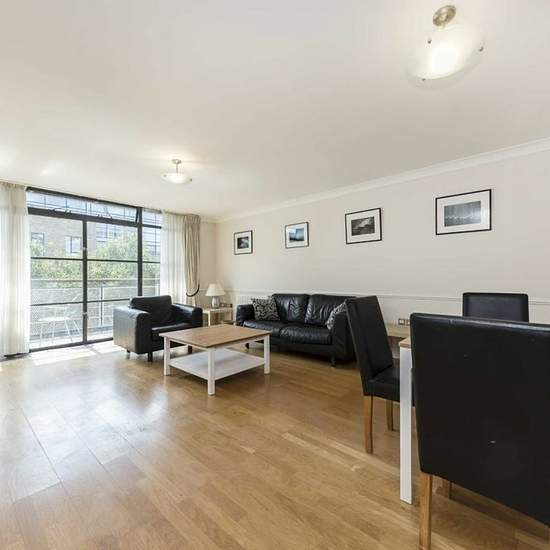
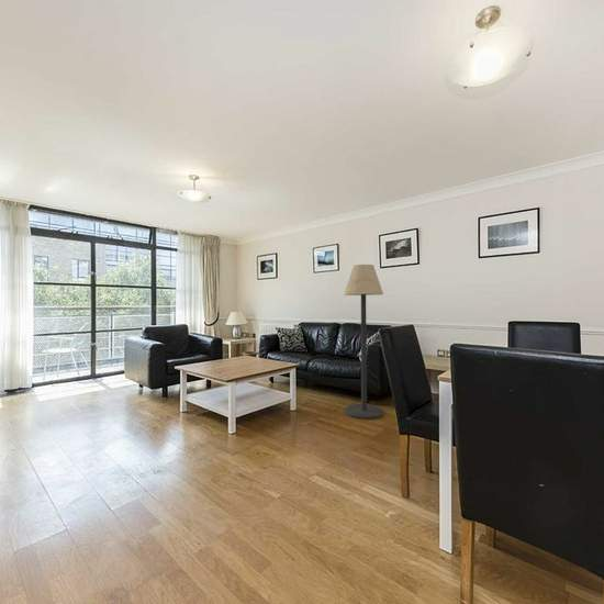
+ floor lamp [343,264,384,420]
